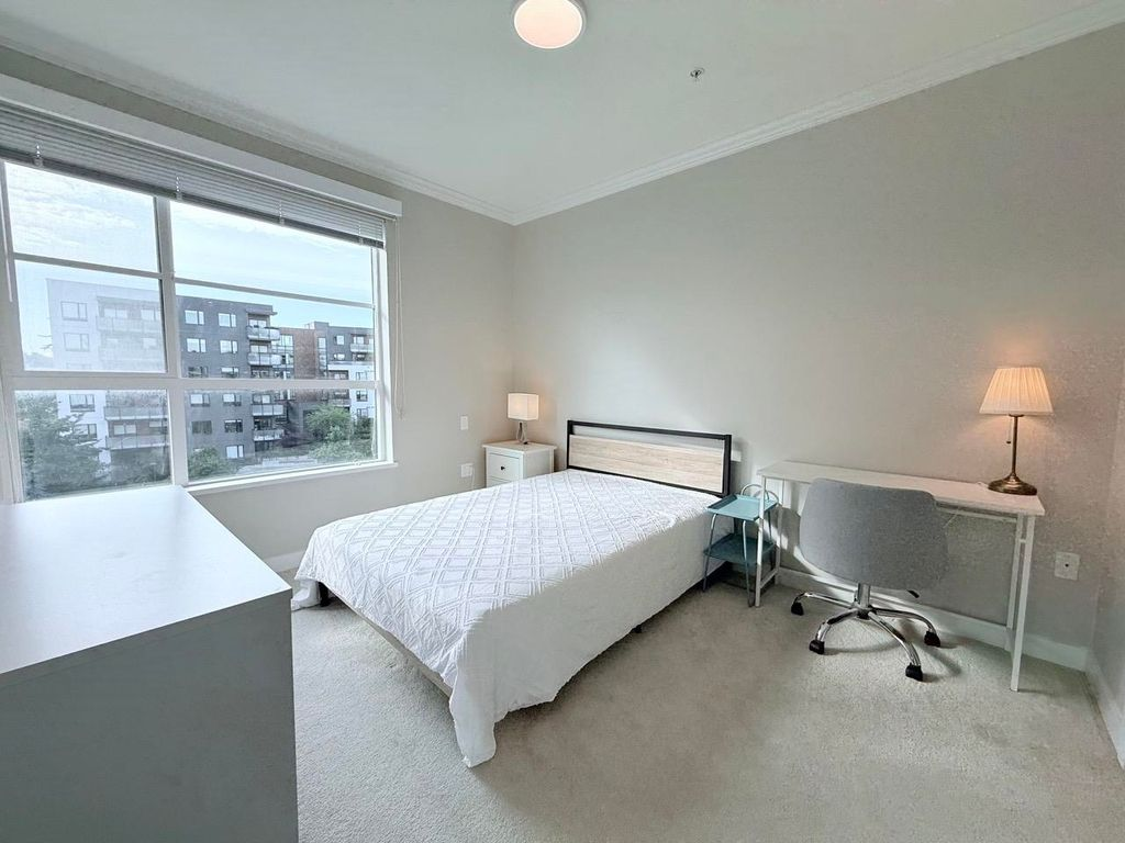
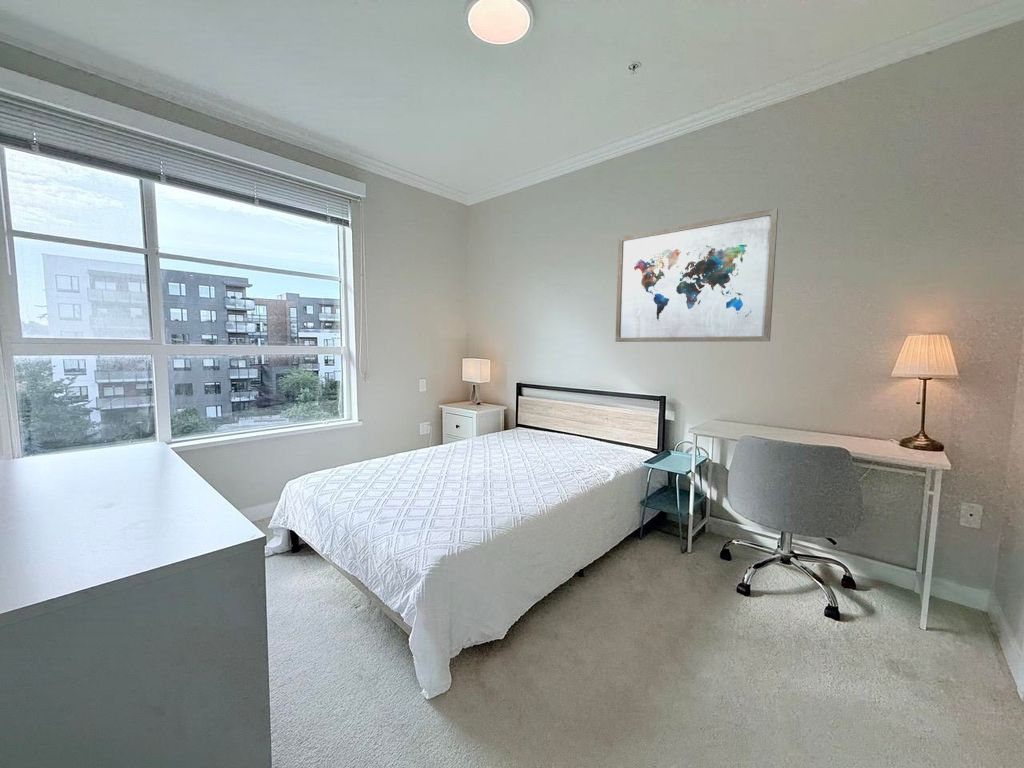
+ wall art [614,207,779,343]
